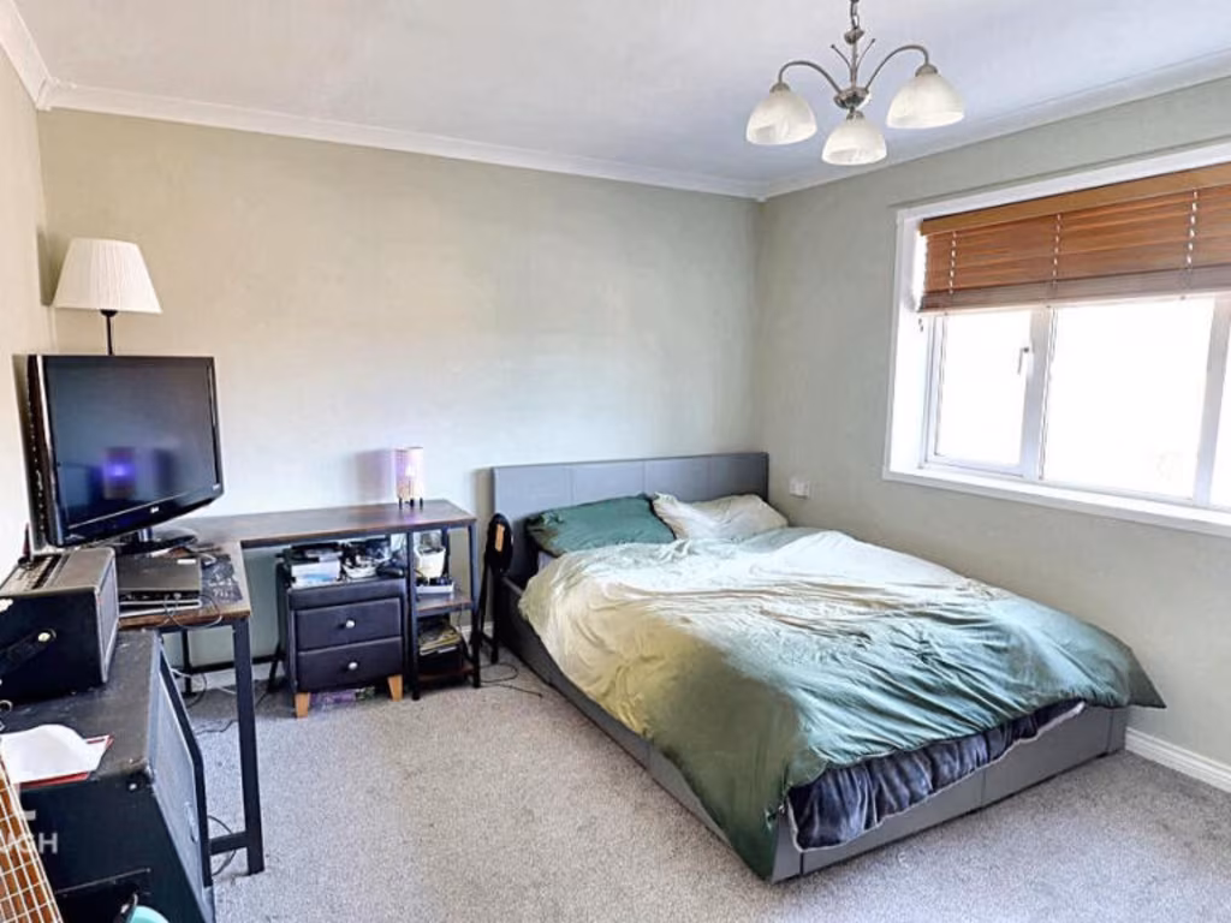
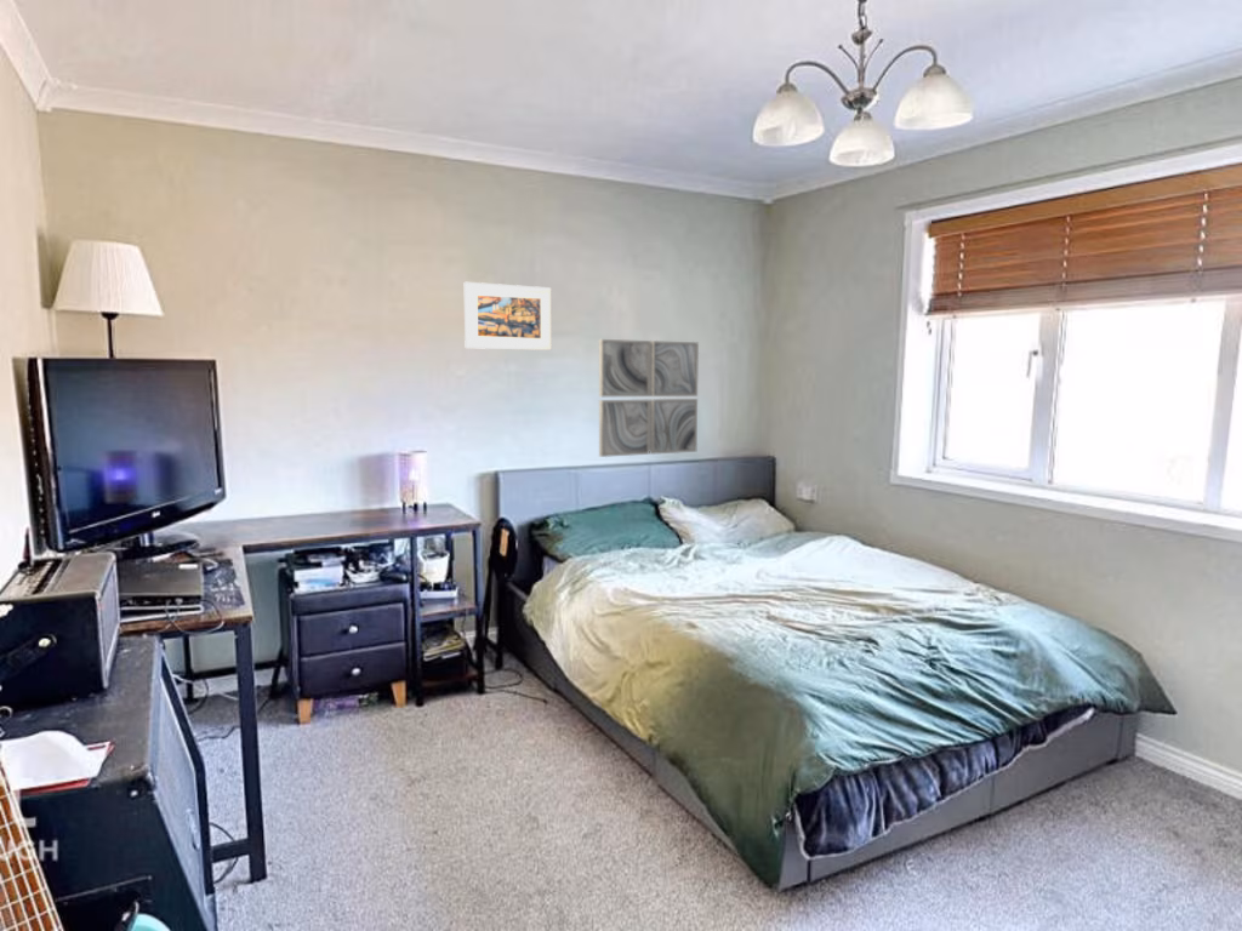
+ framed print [463,281,553,352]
+ wall art [598,338,700,458]
